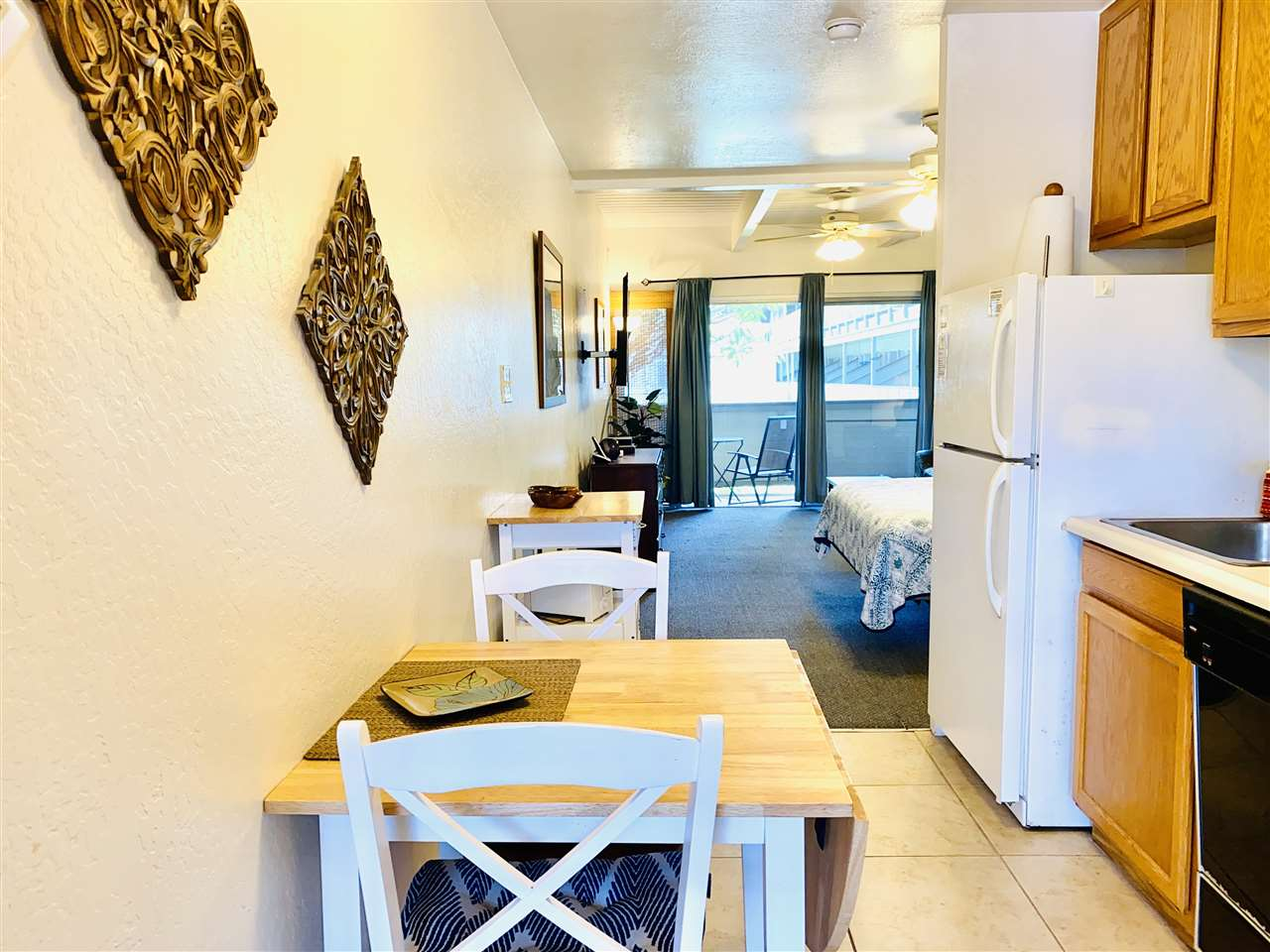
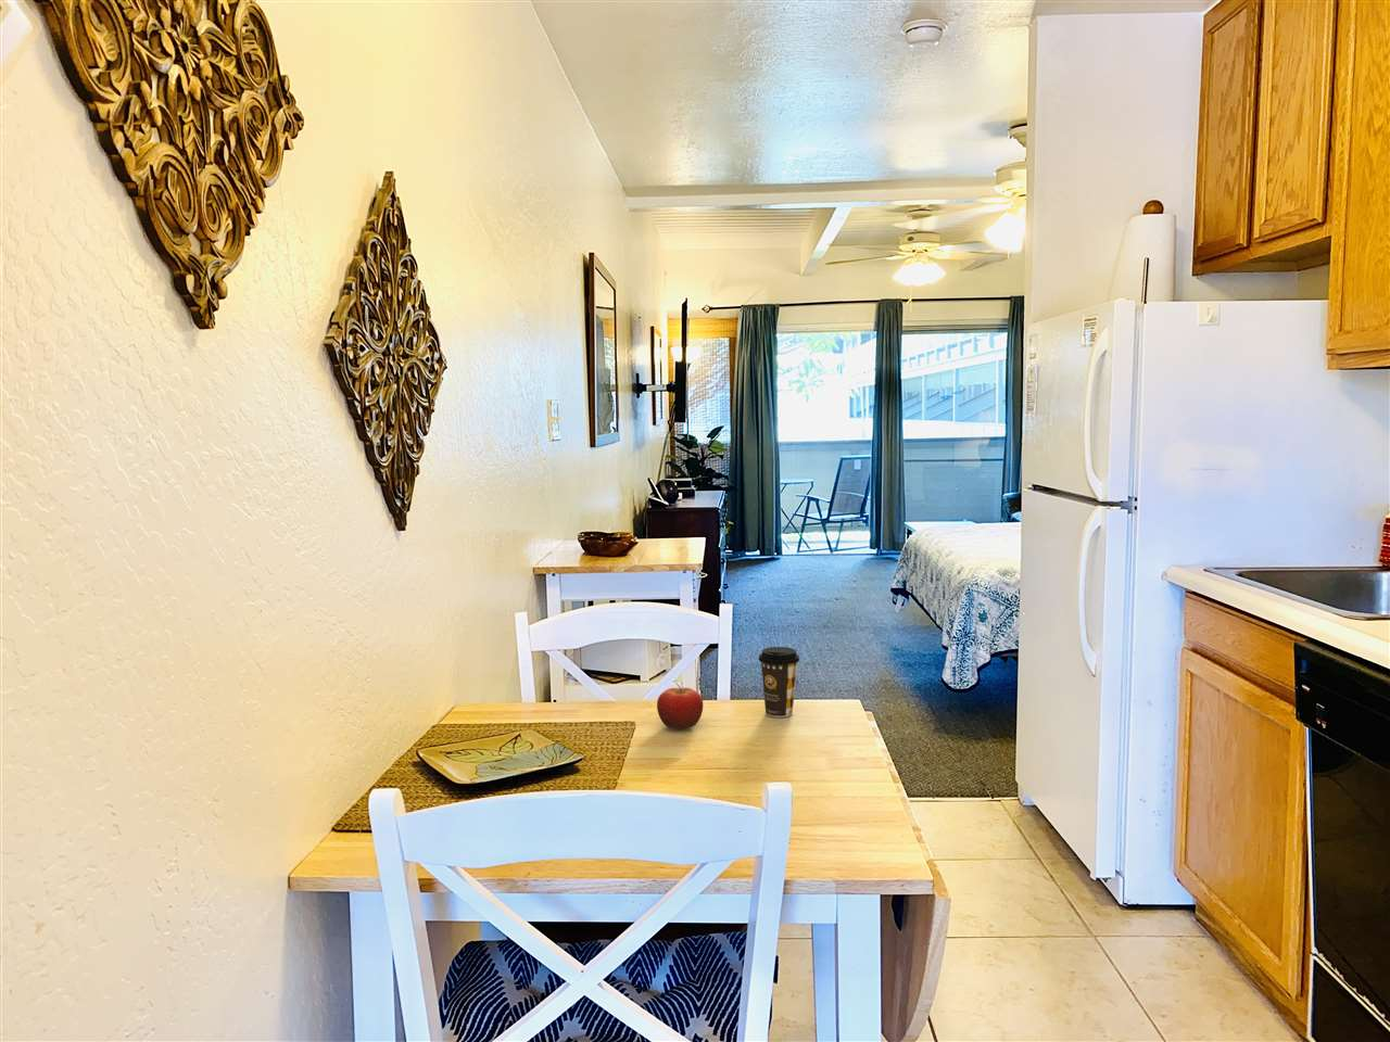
+ coffee cup [758,646,800,718]
+ fruit [656,683,704,730]
